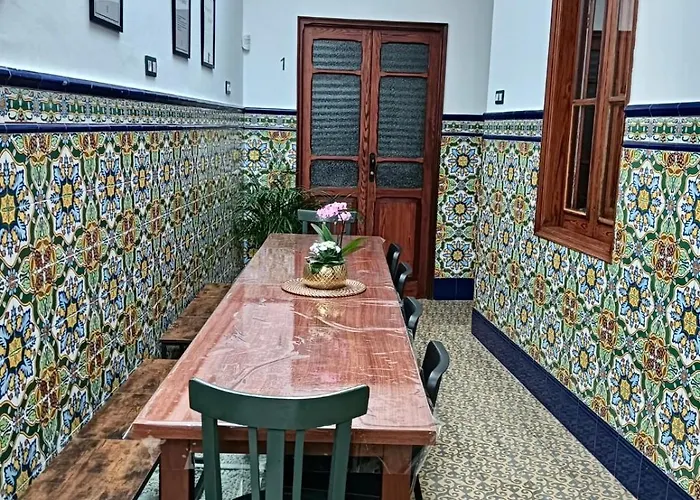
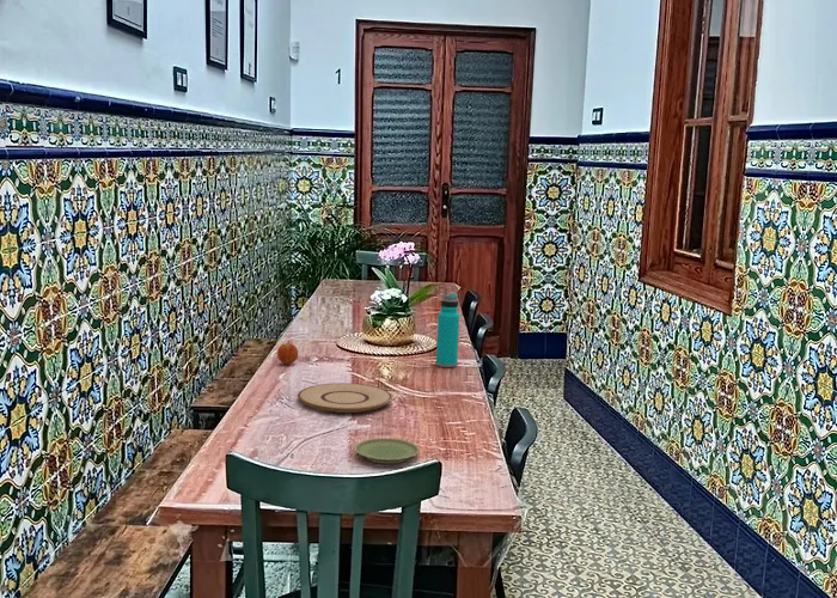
+ plate [354,437,421,464]
+ plate [297,382,393,414]
+ fruit [276,340,299,366]
+ water bottle [435,293,460,368]
